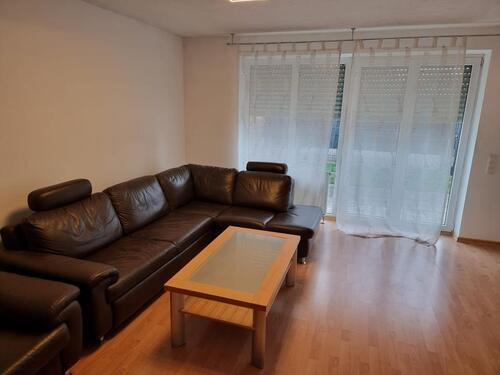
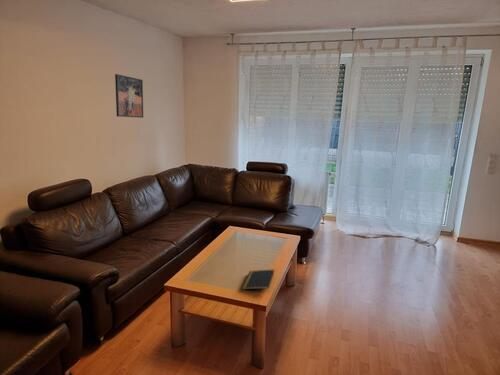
+ notepad [240,269,275,291]
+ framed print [114,73,144,119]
